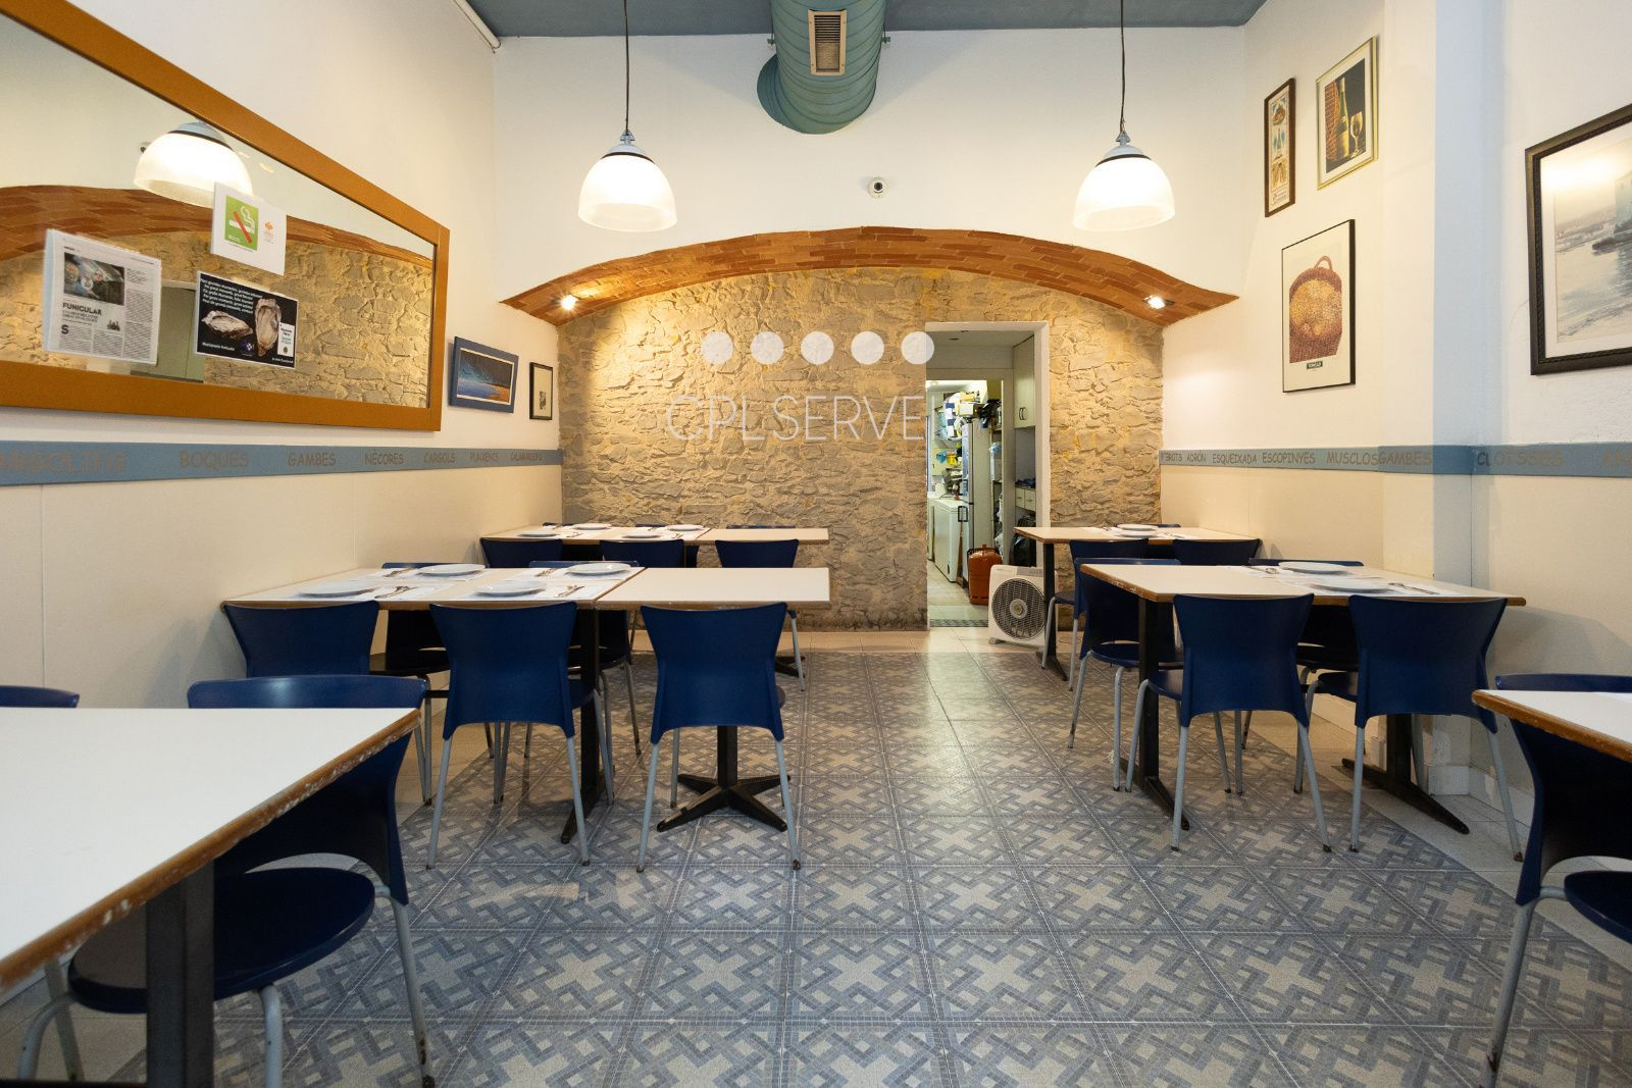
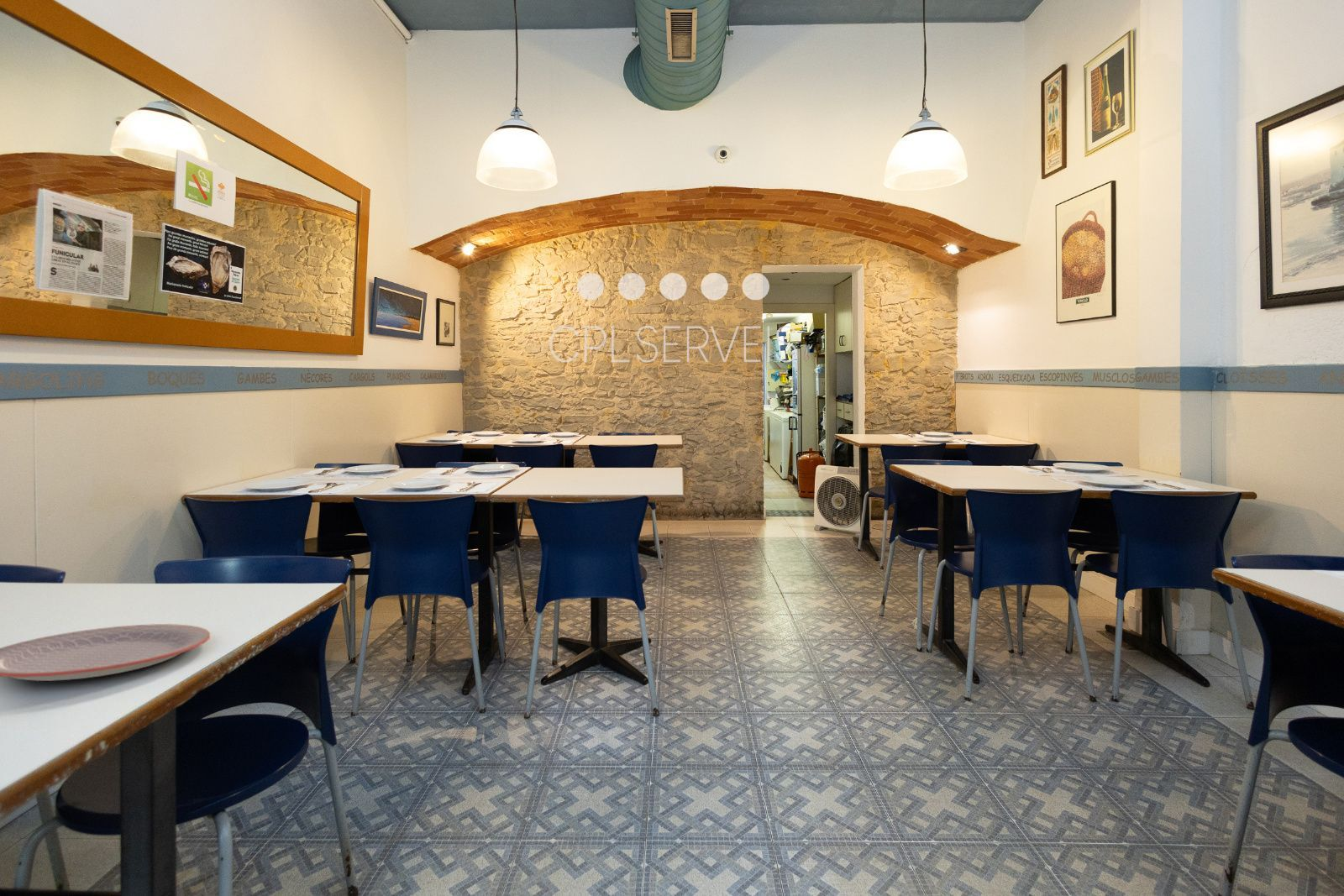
+ plate [0,623,211,682]
